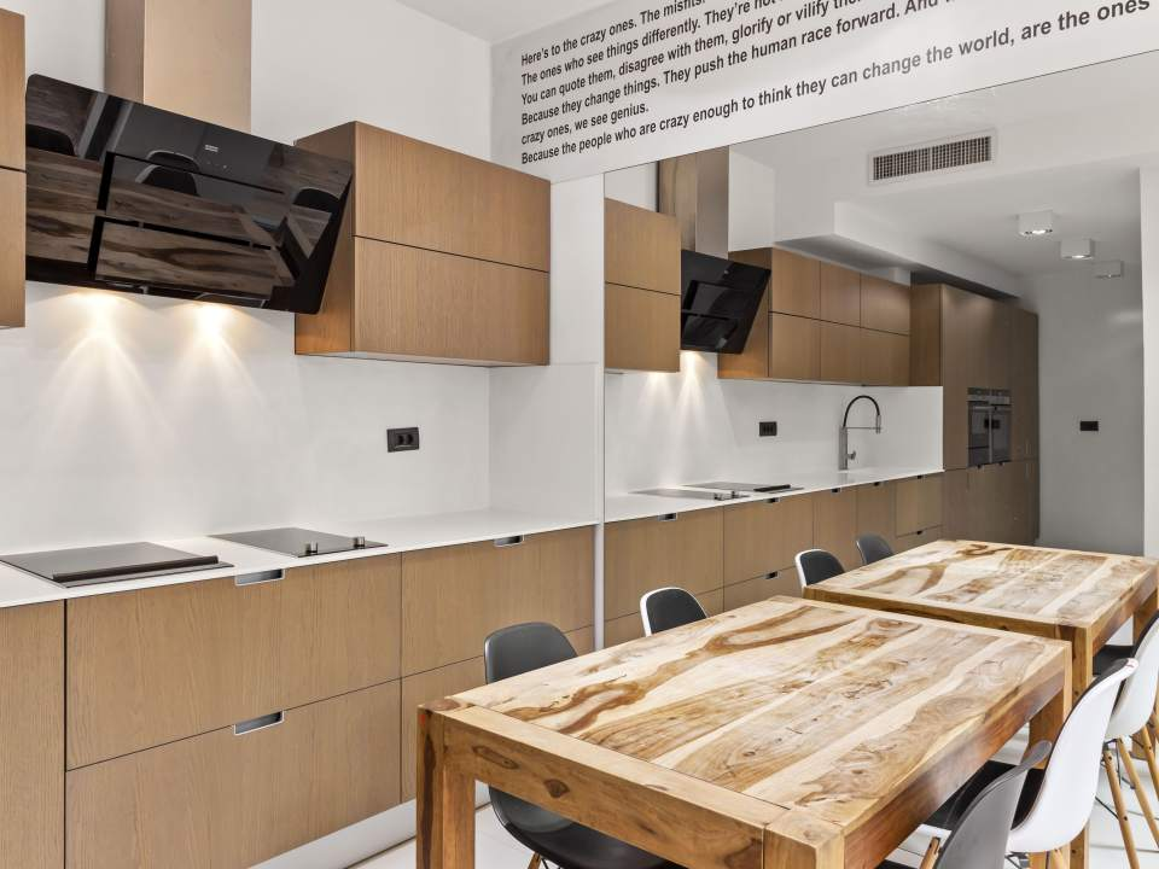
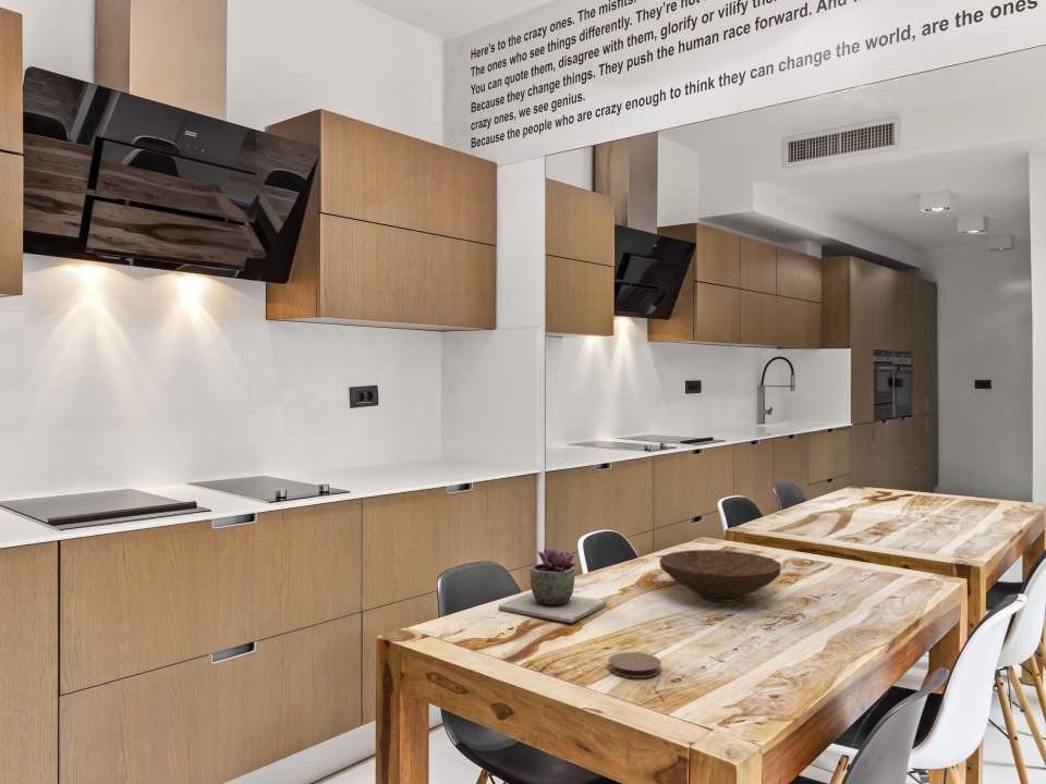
+ wooden bowl [658,549,782,603]
+ succulent plant [498,547,608,624]
+ coaster [607,651,662,679]
